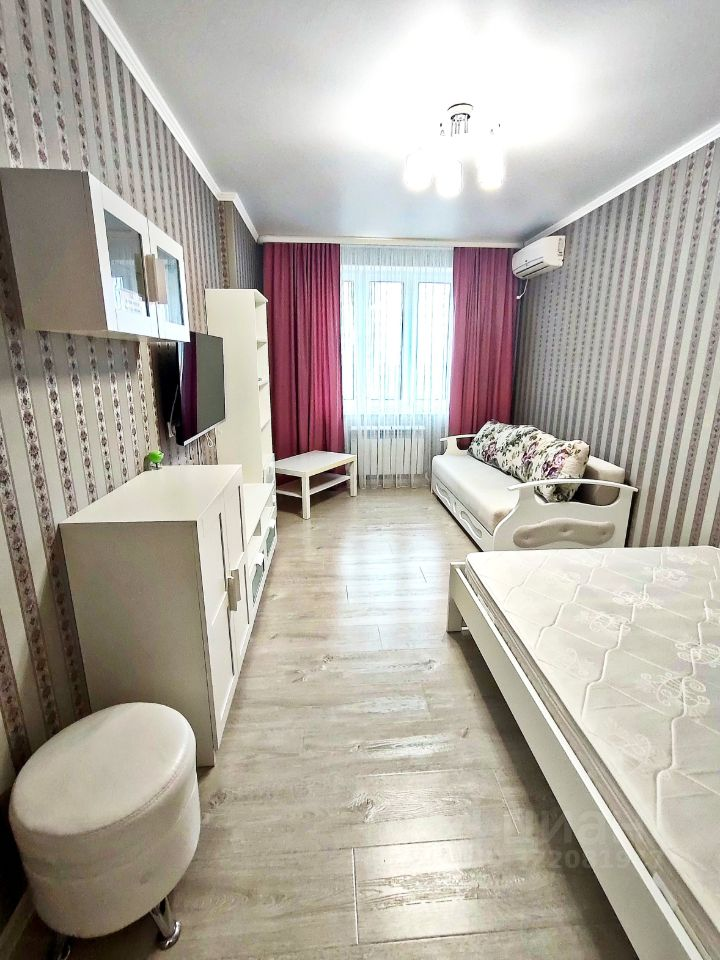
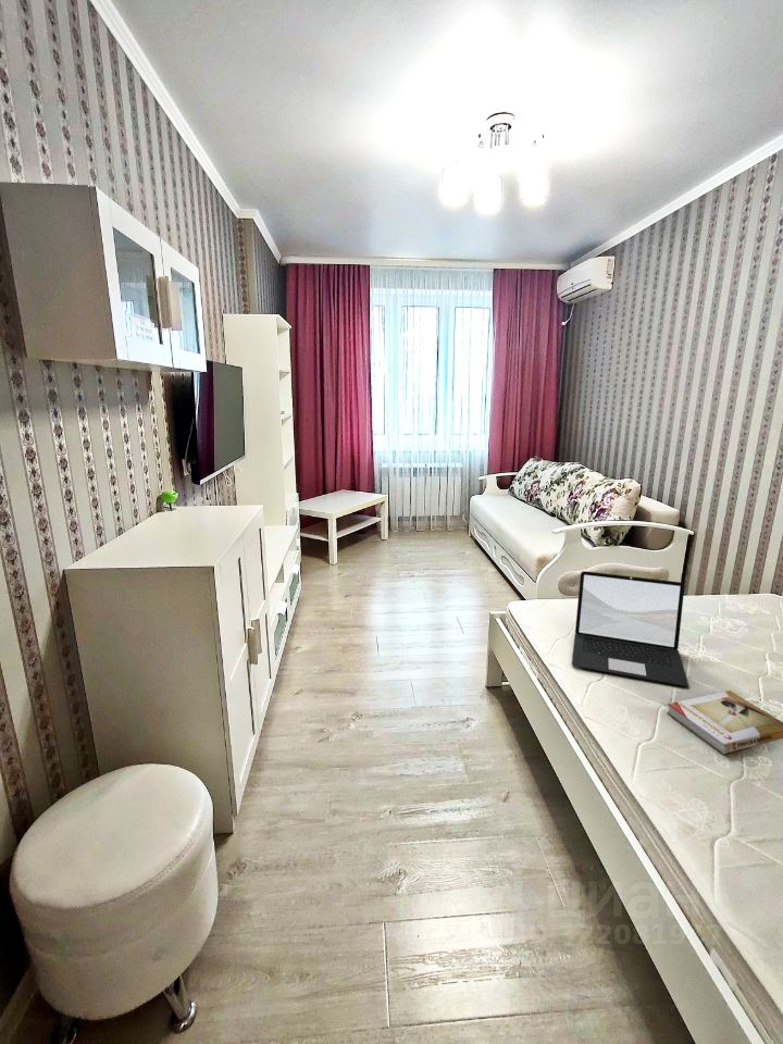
+ book [666,689,783,755]
+ laptop [571,570,689,687]
